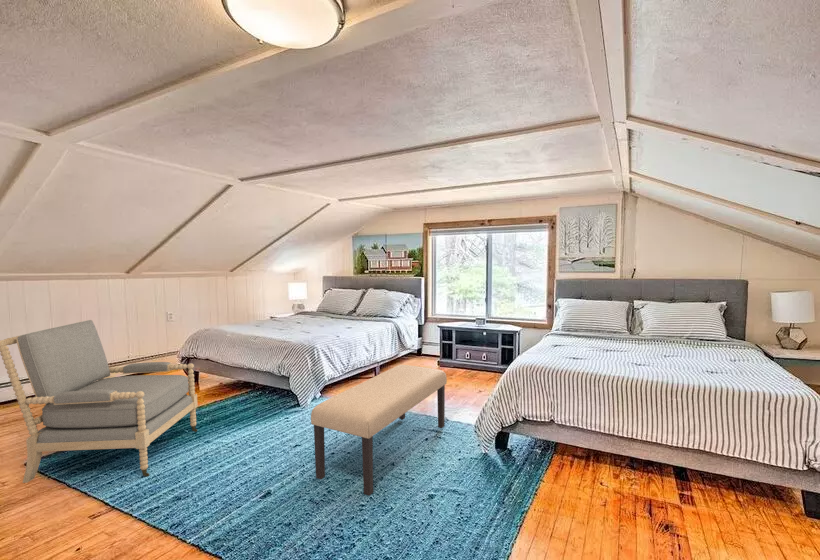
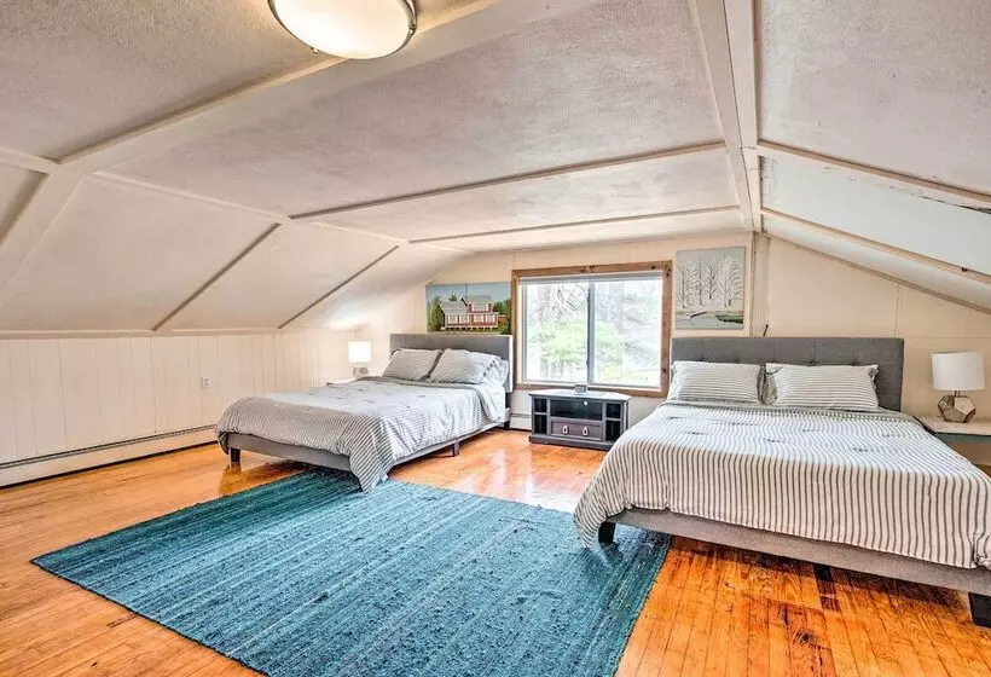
- armchair [0,319,199,484]
- bench [310,364,448,497]
